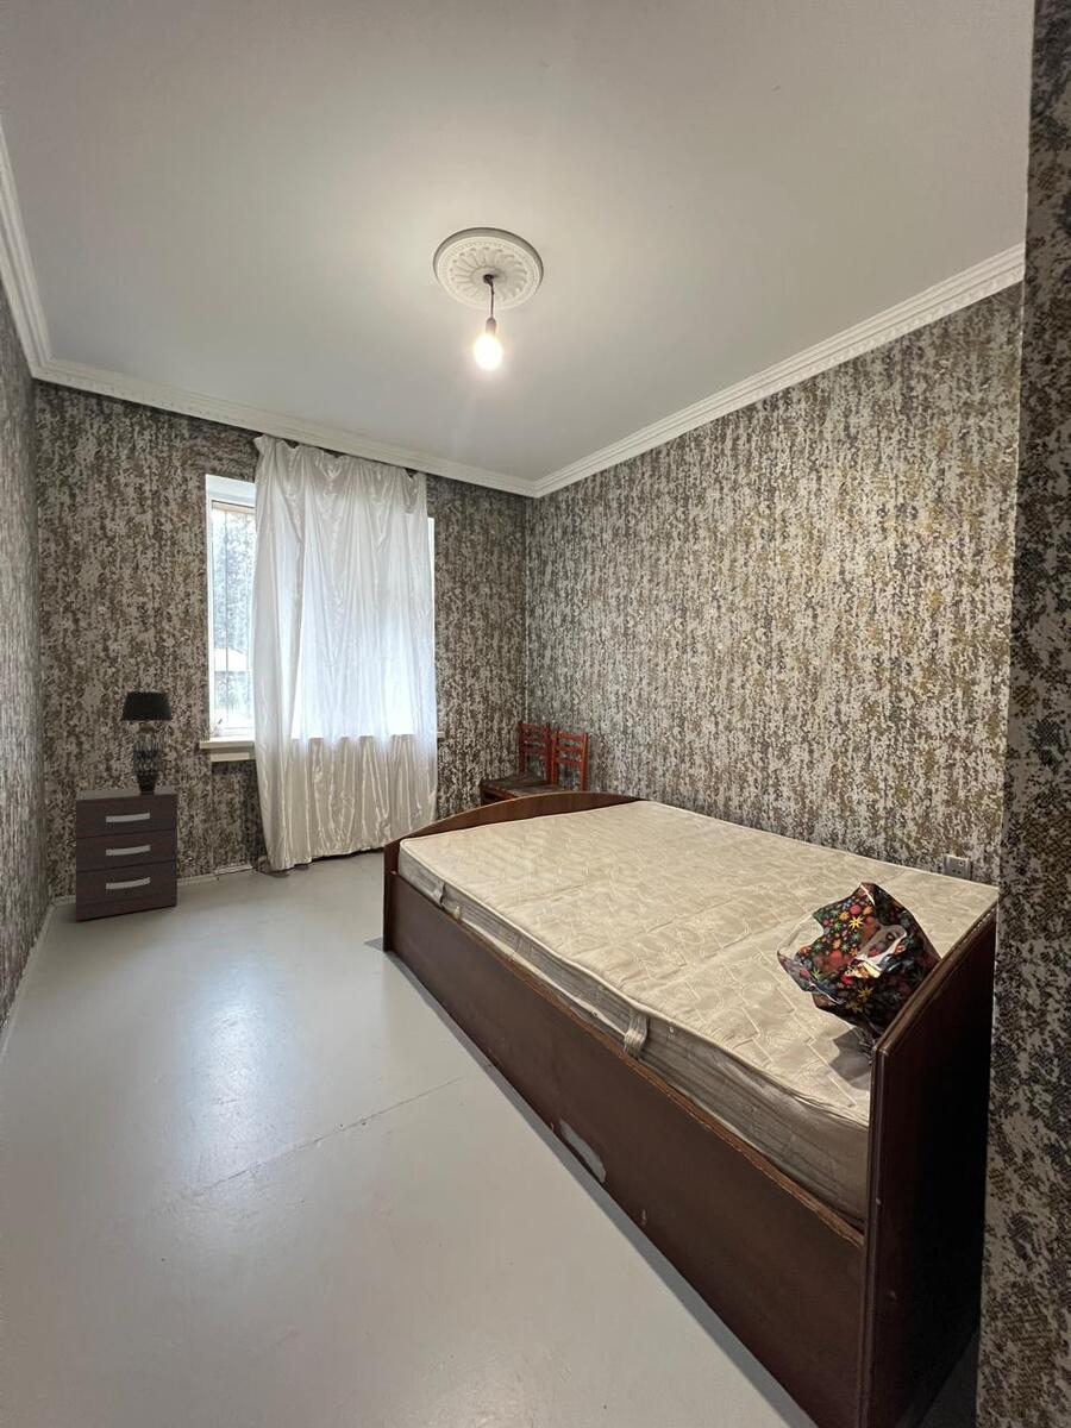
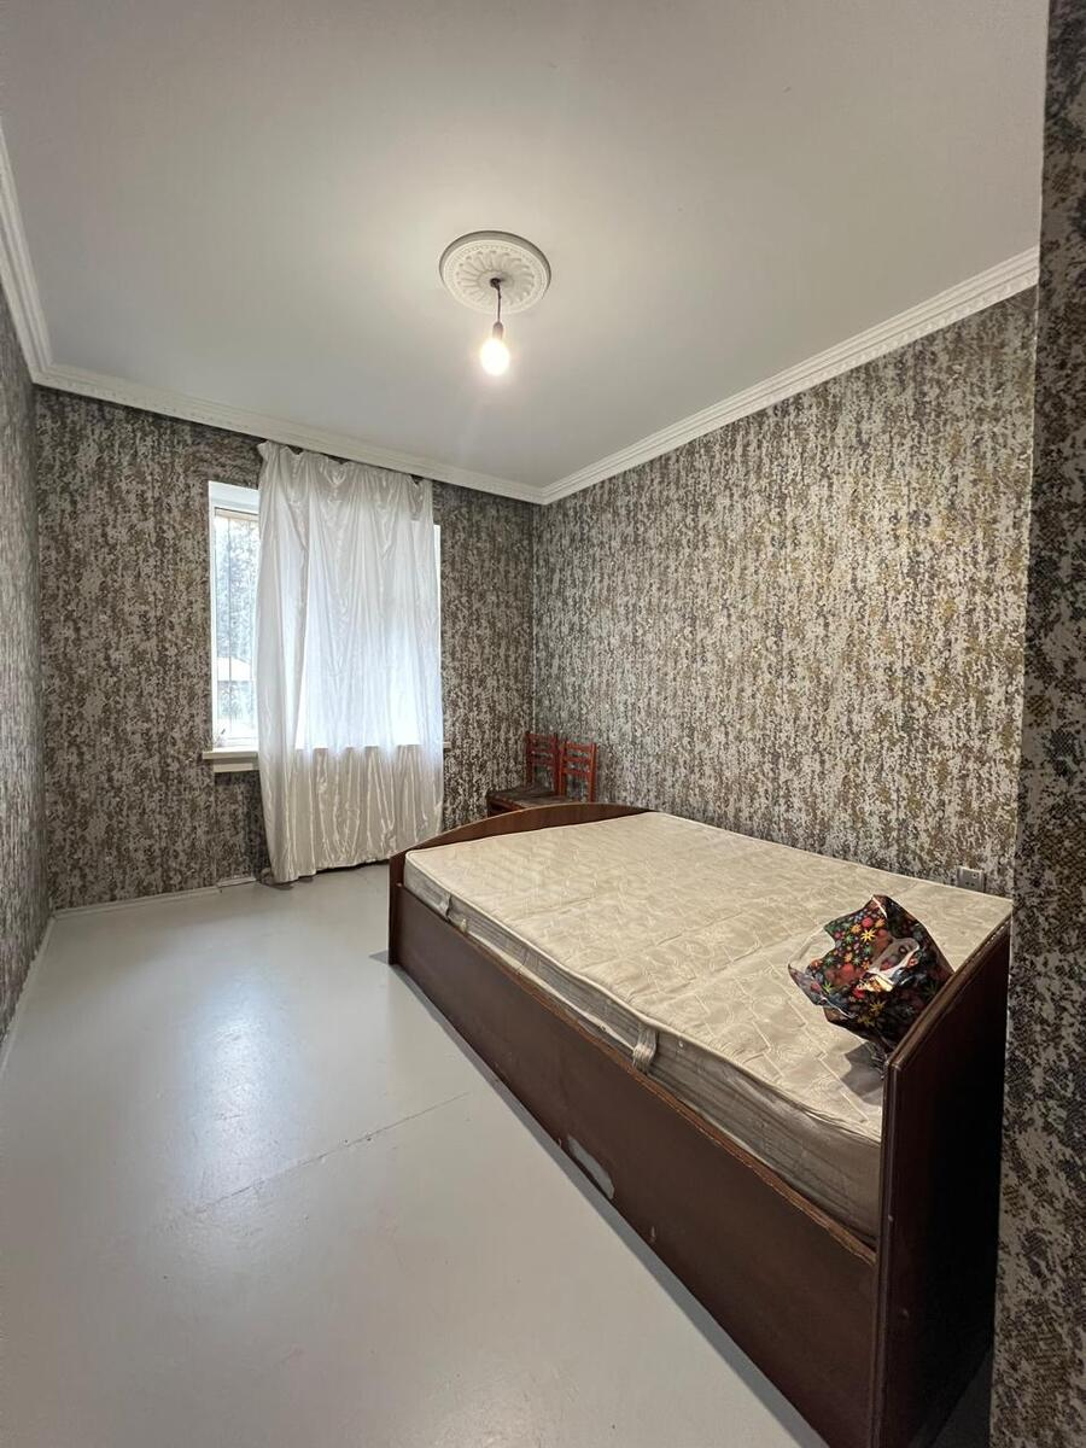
- table lamp [119,690,174,793]
- dresser [74,784,178,922]
